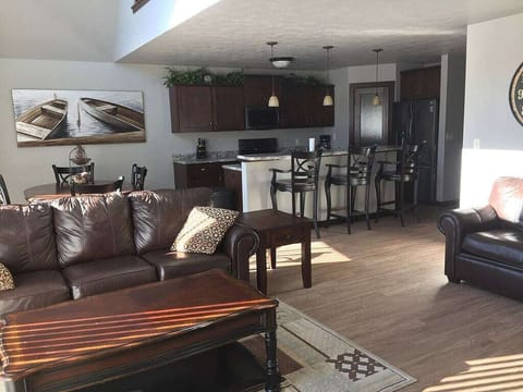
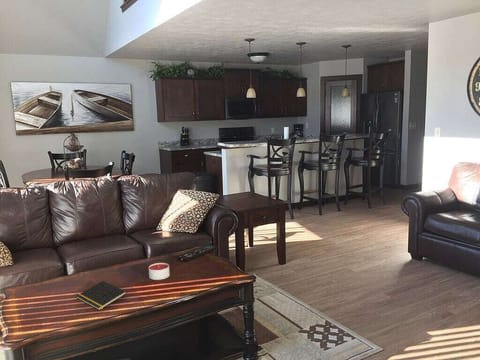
+ candle [148,262,170,281]
+ remote control [177,244,219,262]
+ notepad [76,280,127,311]
